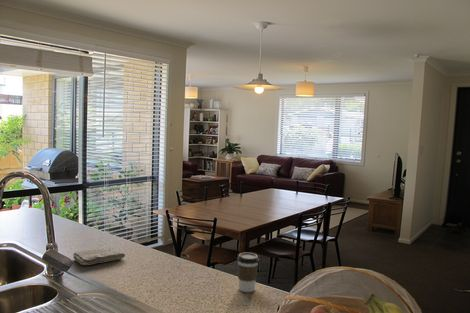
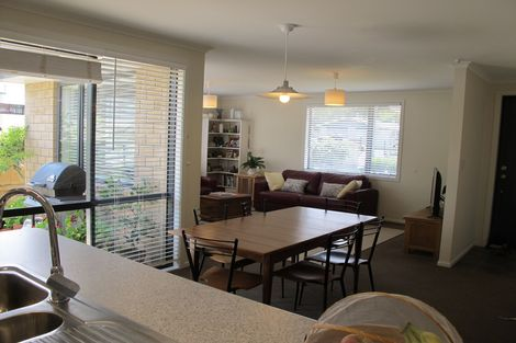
- coffee cup [236,252,260,293]
- washcloth [72,246,126,266]
